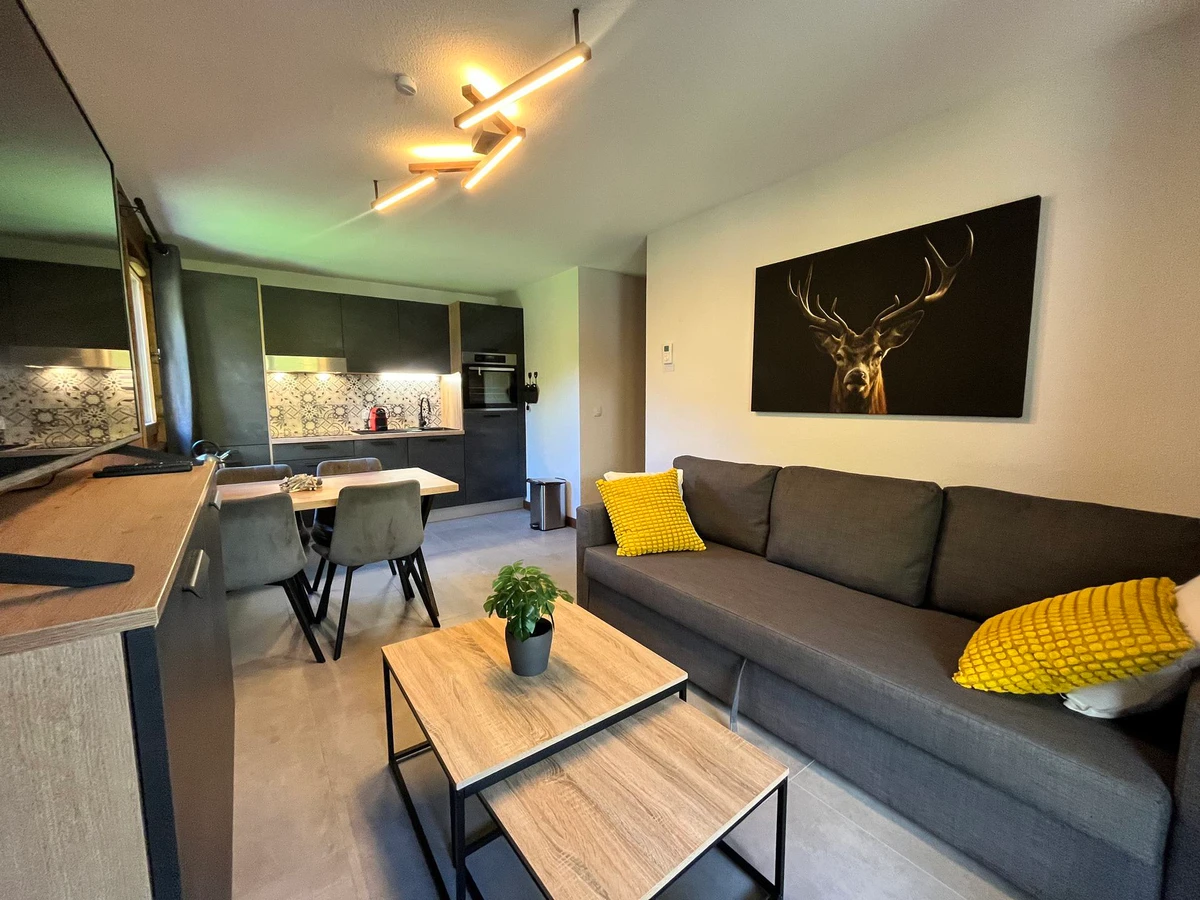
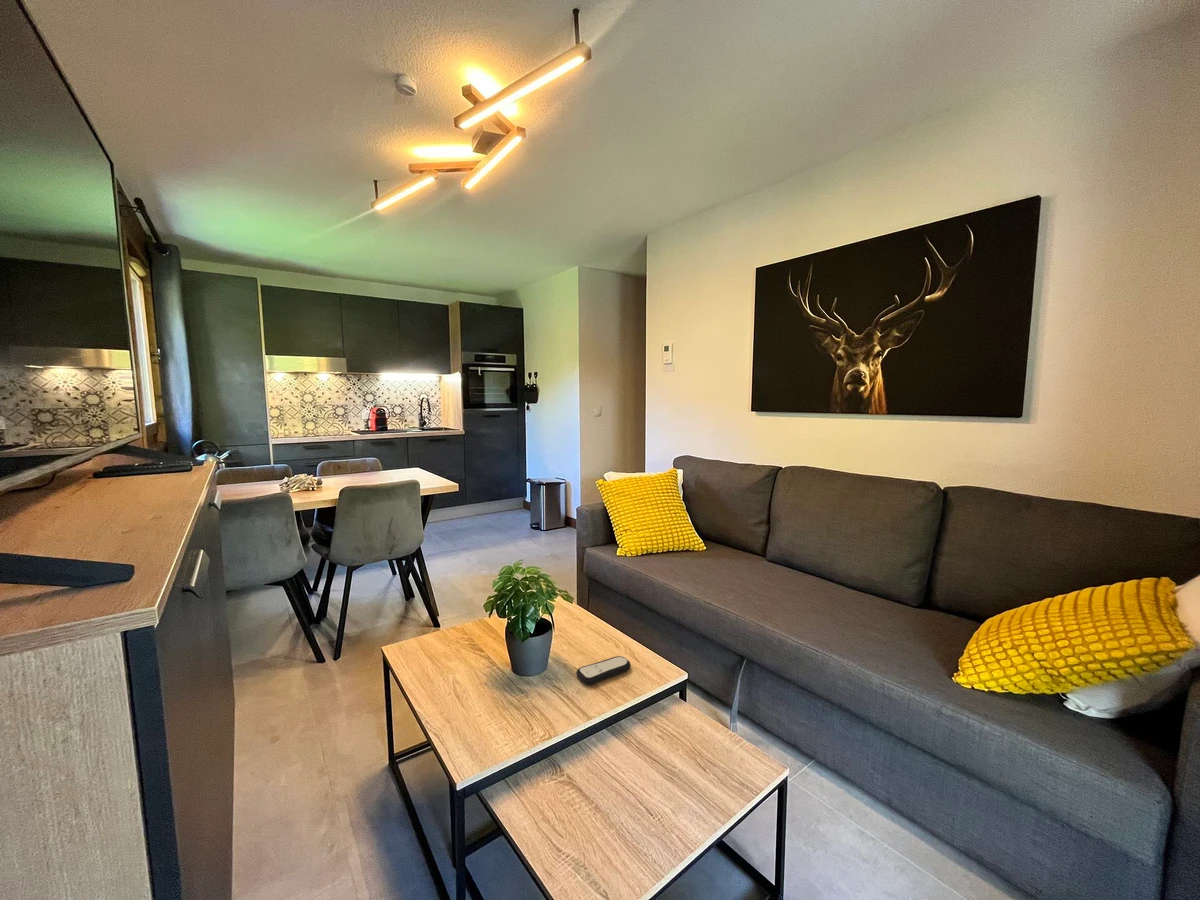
+ remote control [575,655,632,686]
